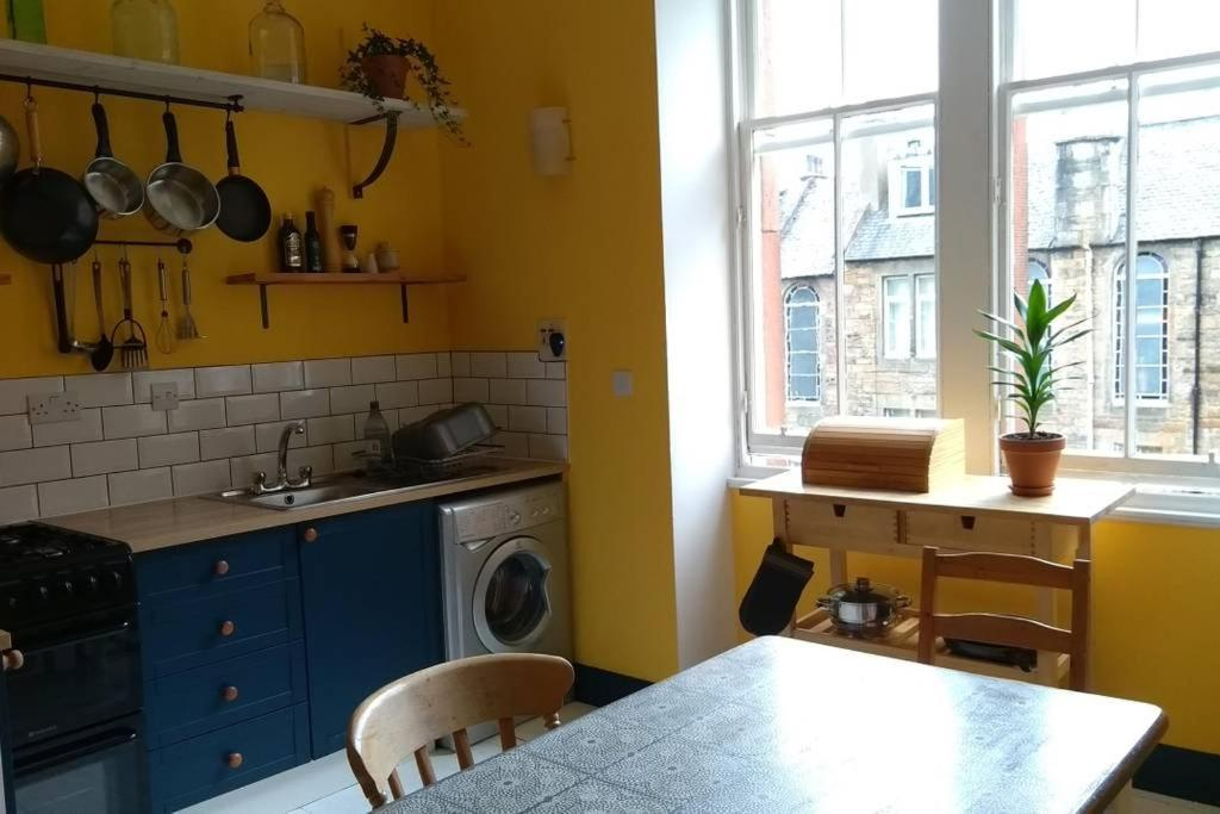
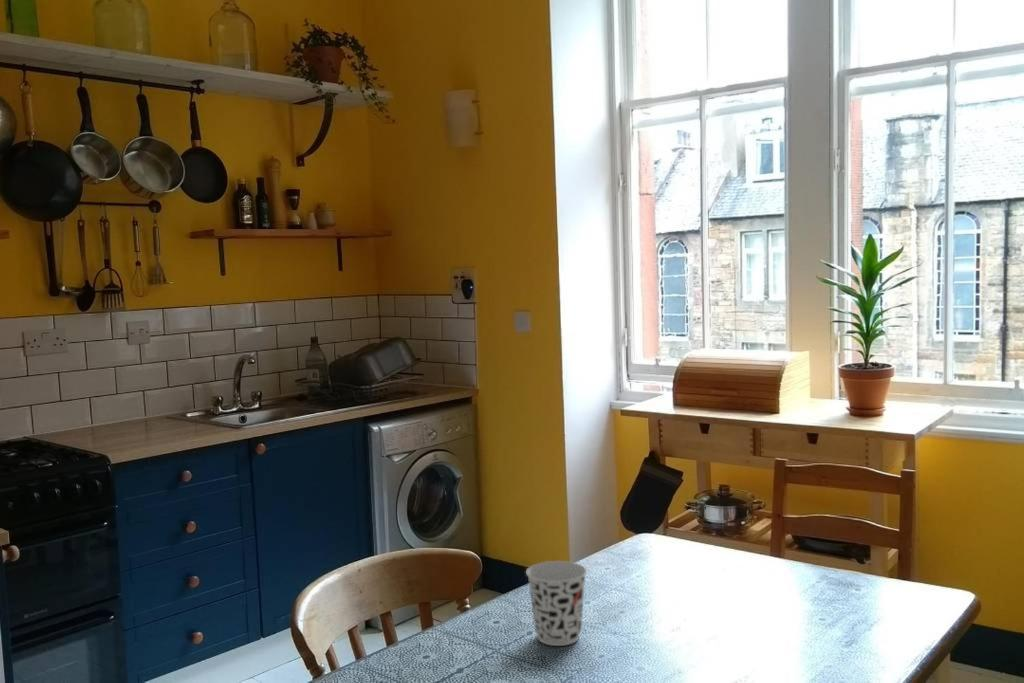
+ cup [525,560,588,647]
